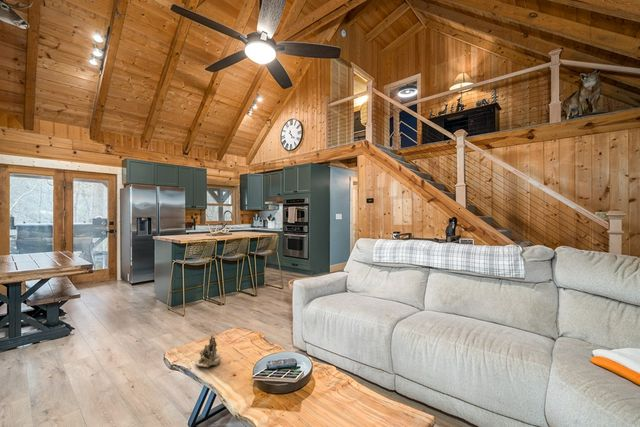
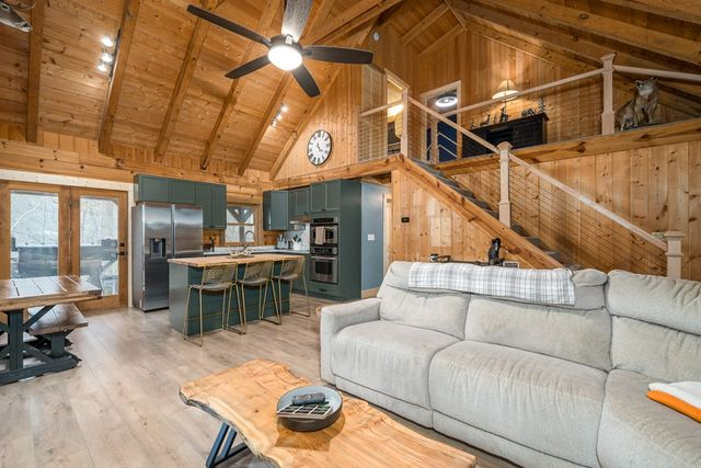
- succulent planter [194,334,222,368]
